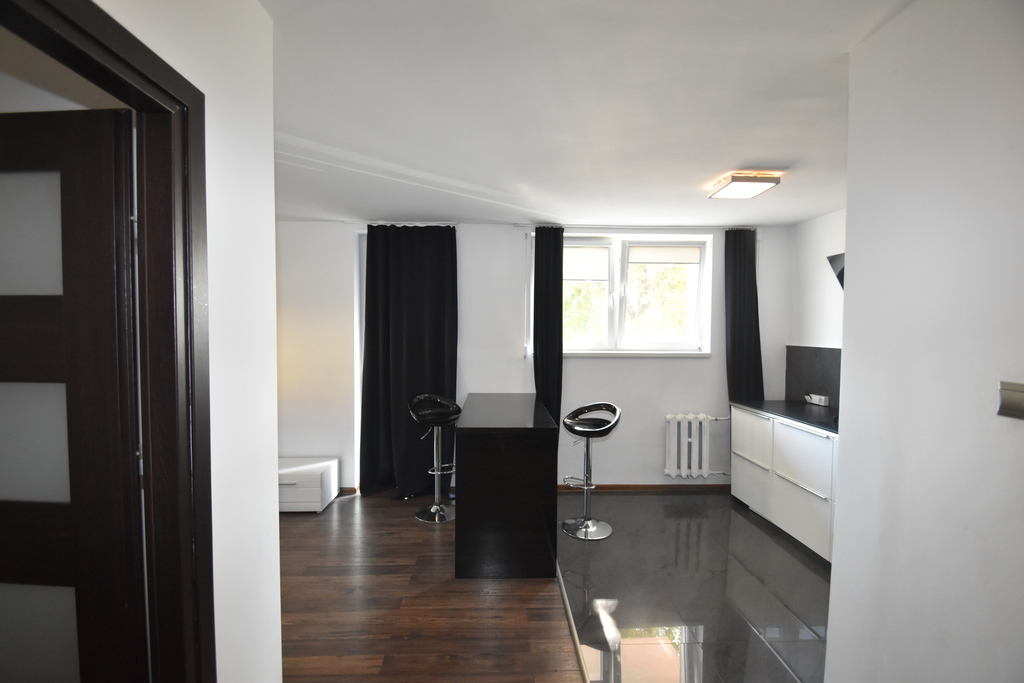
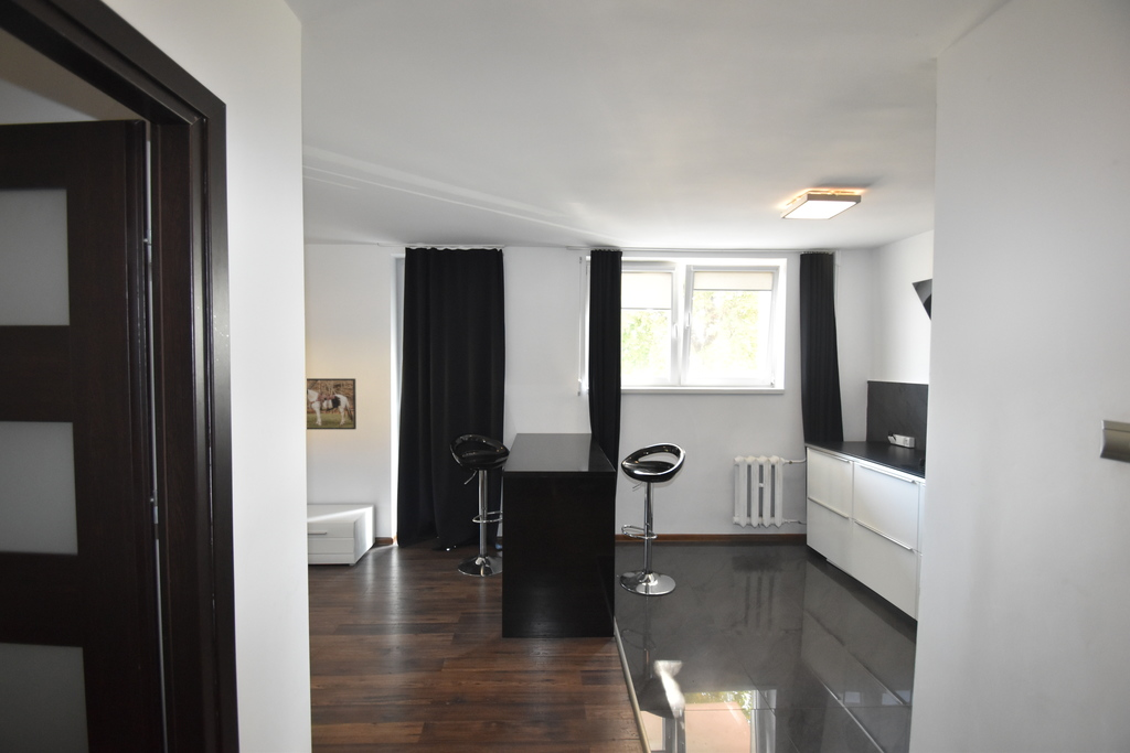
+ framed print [306,377,358,431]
